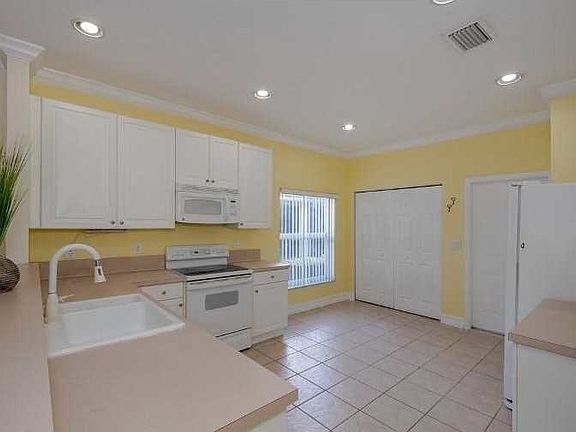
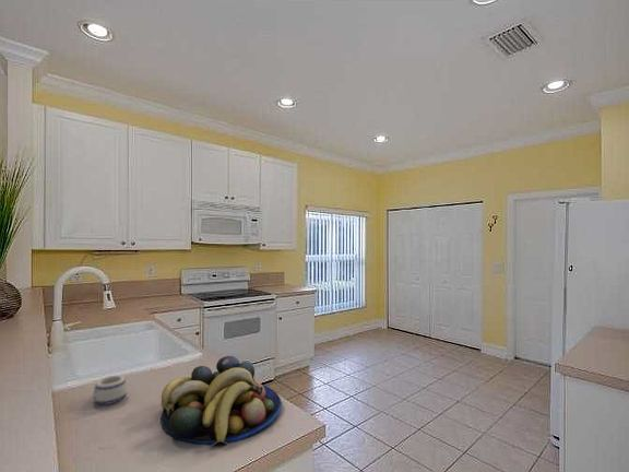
+ mug [92,375,129,405]
+ fruit bowl [159,355,283,448]
